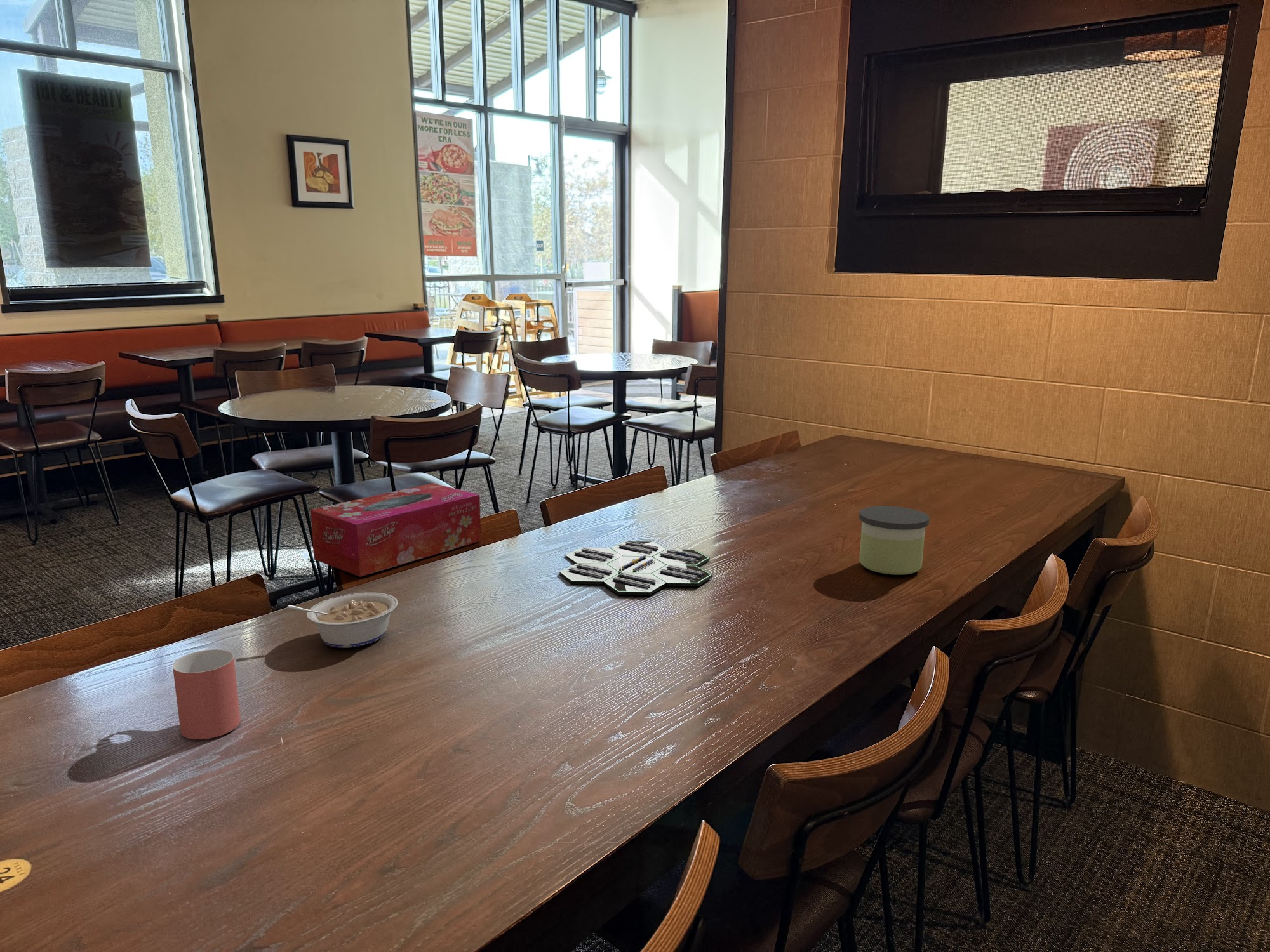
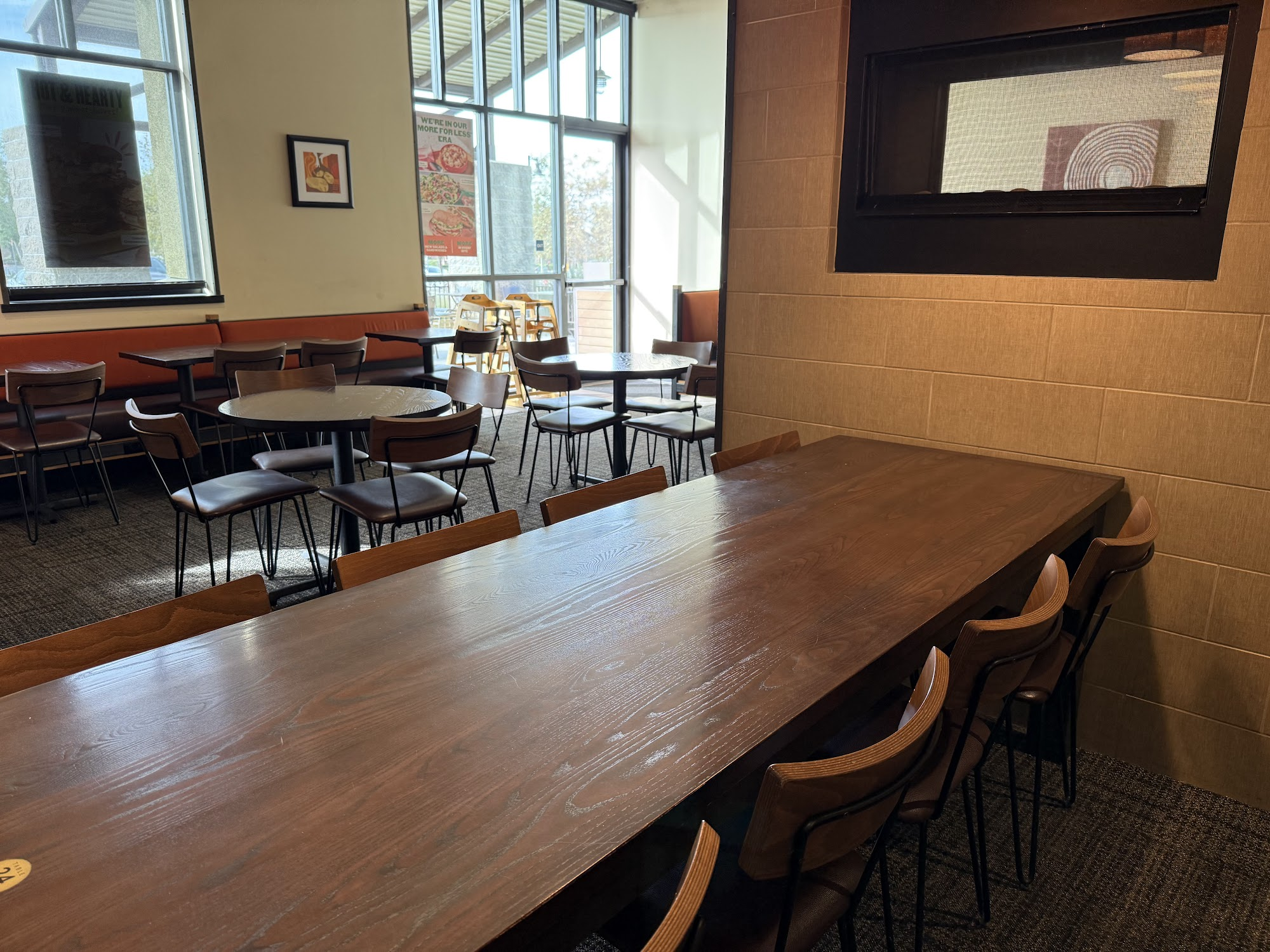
- candle [859,505,930,576]
- cup [172,649,241,740]
- tissue box [310,482,482,578]
- legume [287,592,399,649]
- board game [559,540,713,596]
